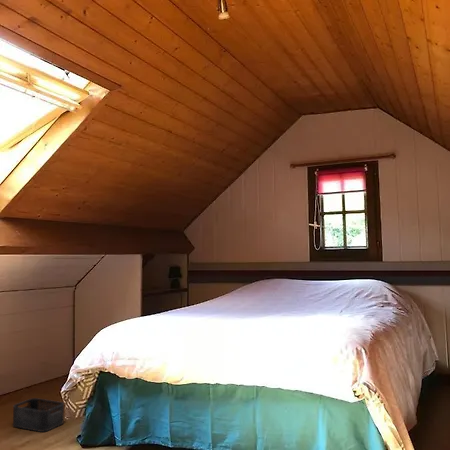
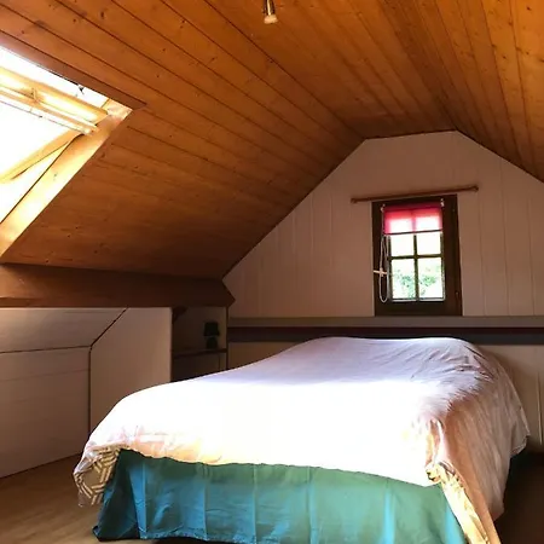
- storage bin [12,397,65,433]
